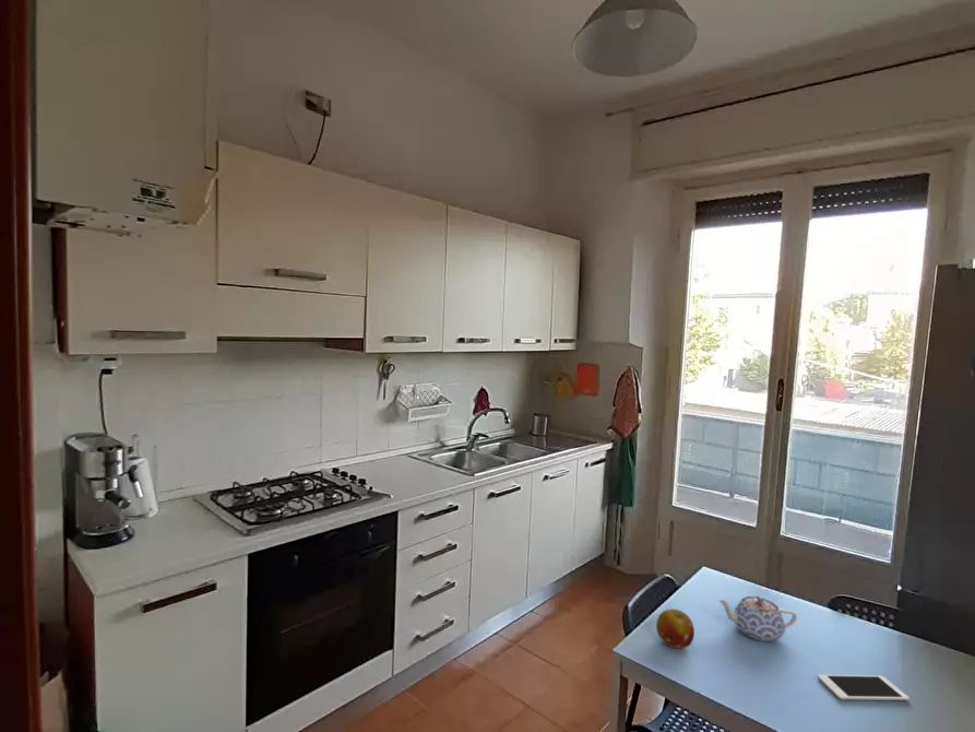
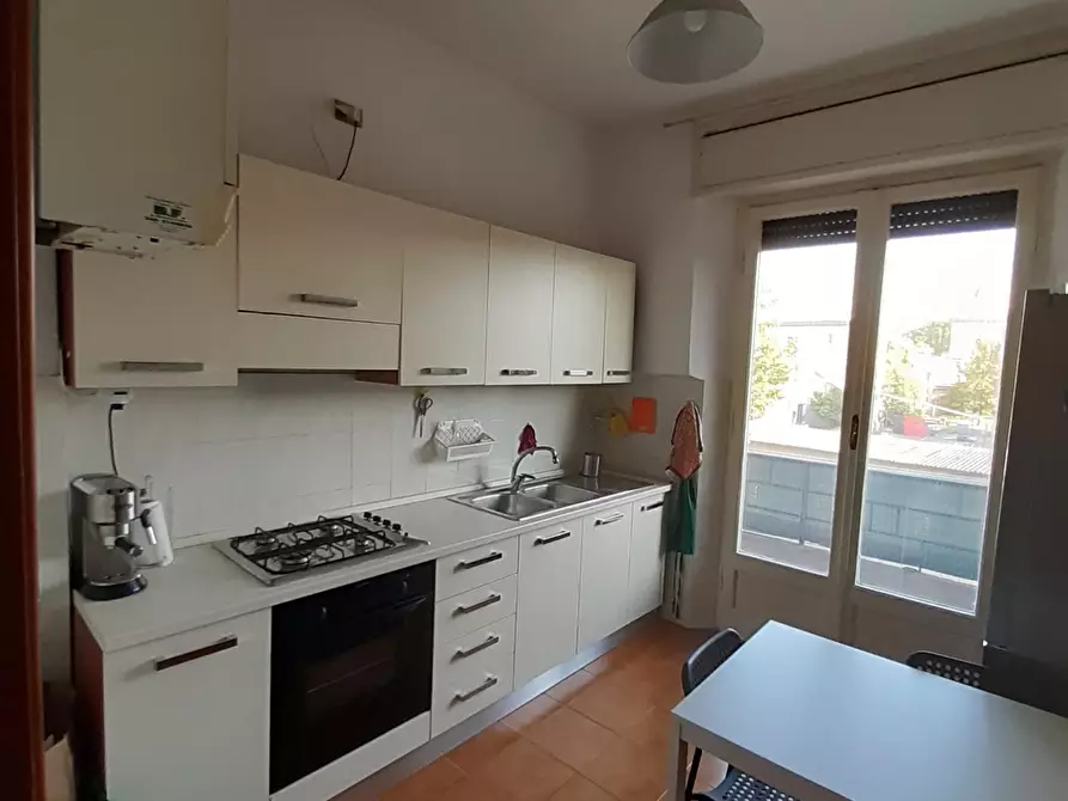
- fruit [655,607,695,650]
- cell phone [817,674,911,701]
- teapot [717,594,798,642]
